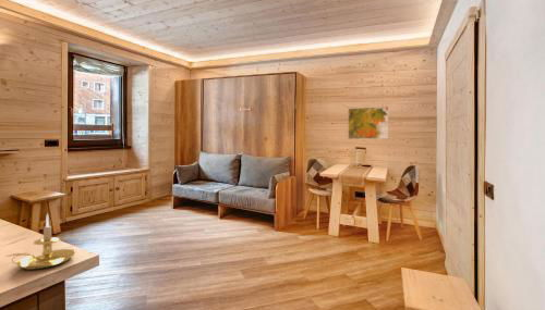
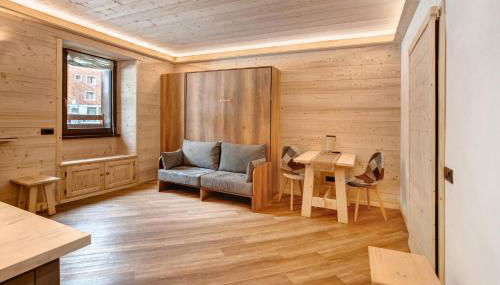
- candle holder [4,213,76,271]
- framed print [347,106,389,140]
